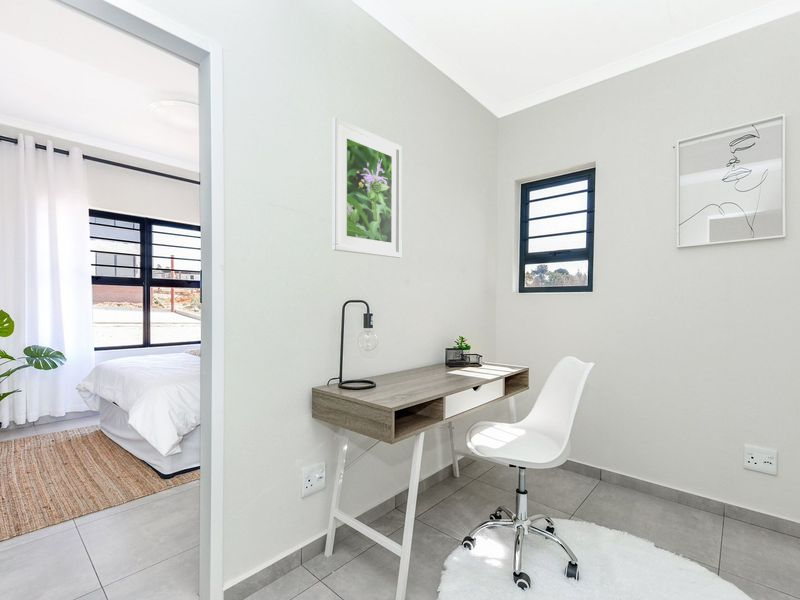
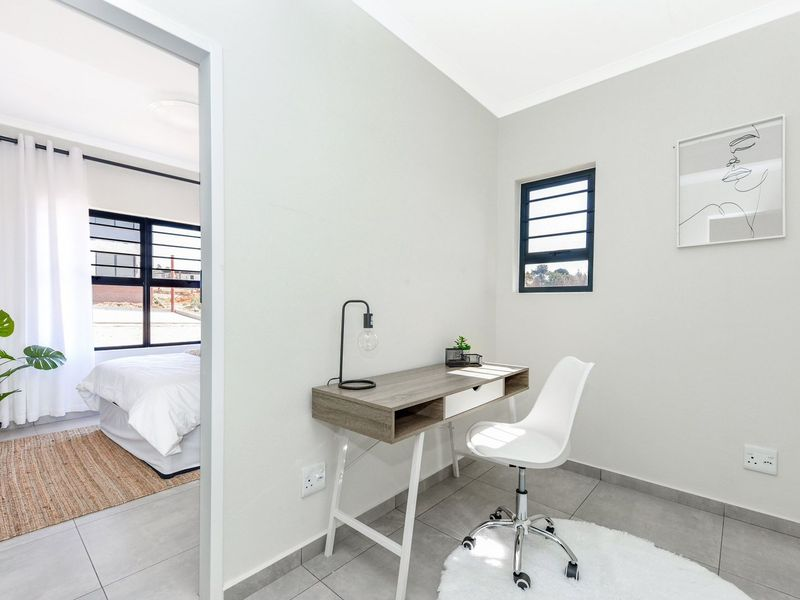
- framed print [331,117,403,259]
